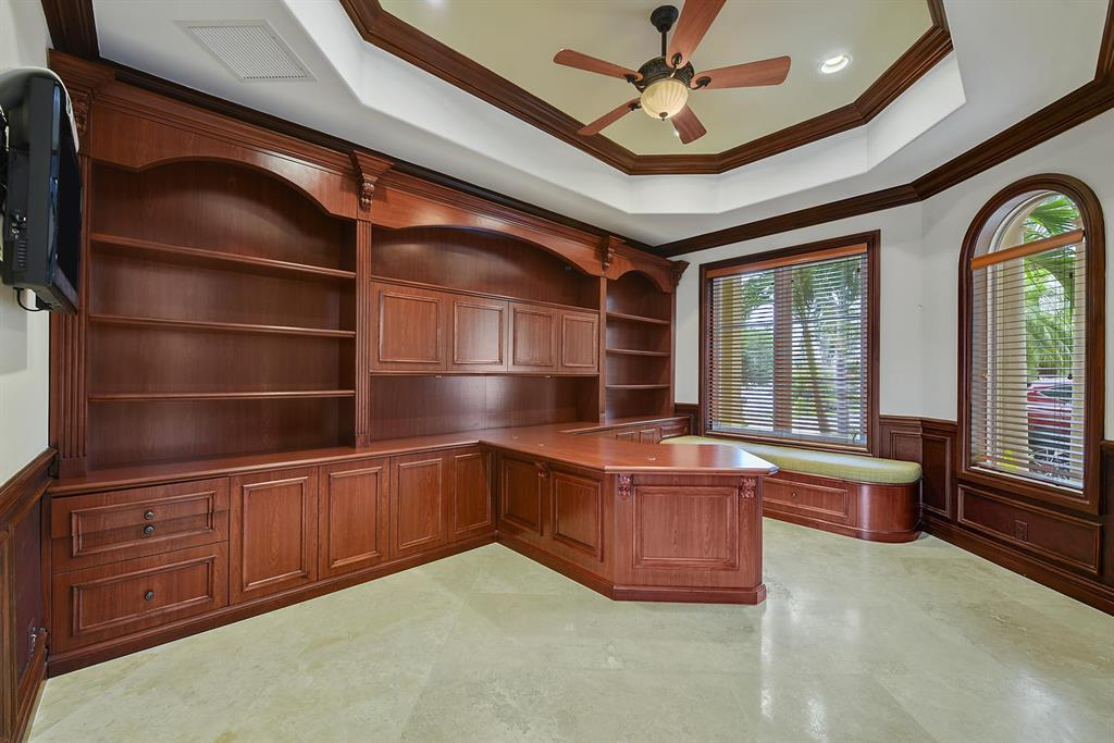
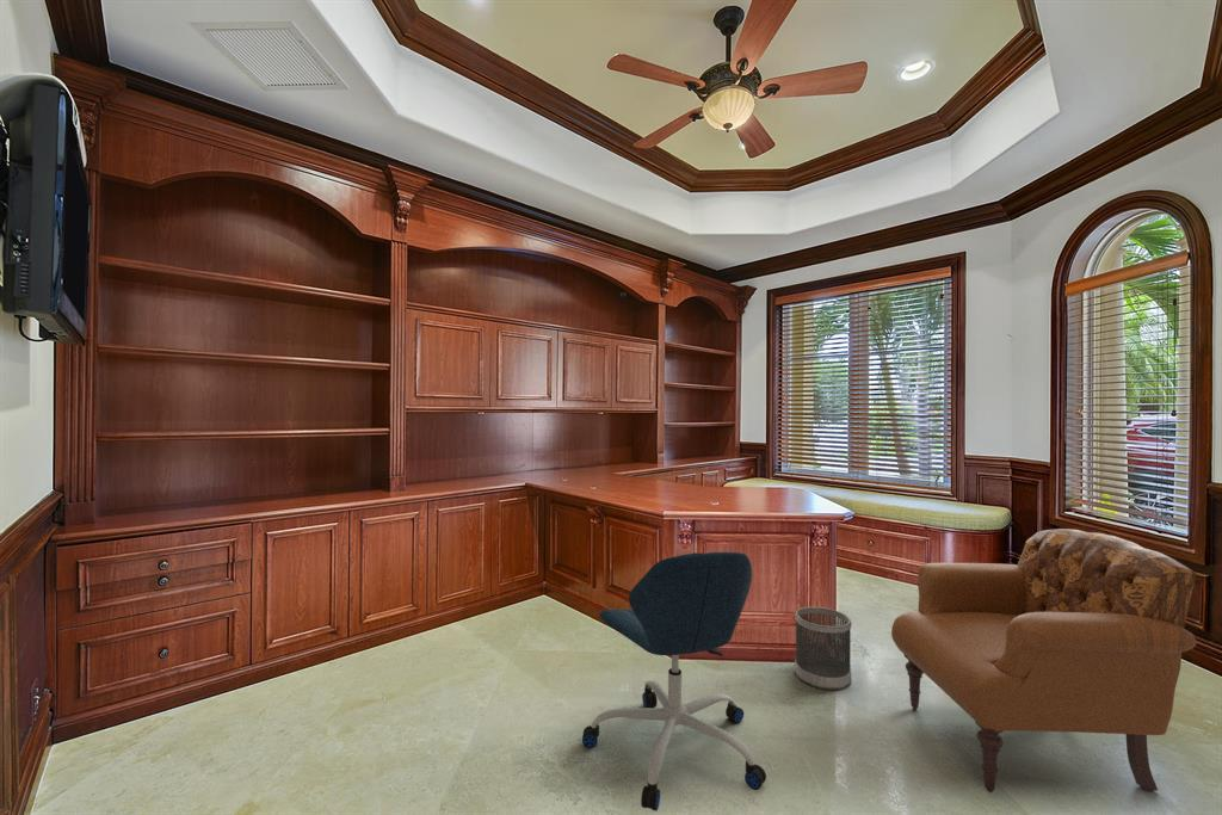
+ office chair [581,550,767,813]
+ wastebasket [794,606,852,691]
+ armchair [890,527,1198,794]
